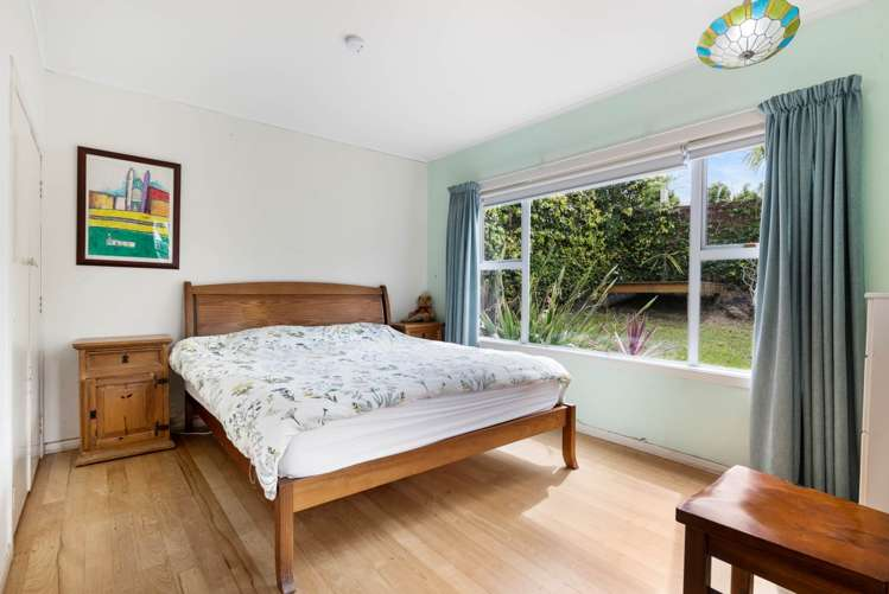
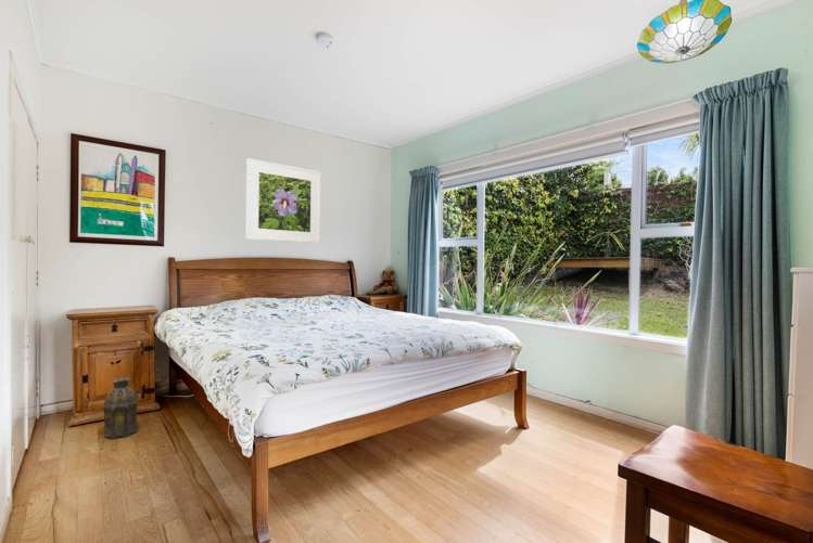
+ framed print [245,157,322,244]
+ lantern [101,376,140,440]
